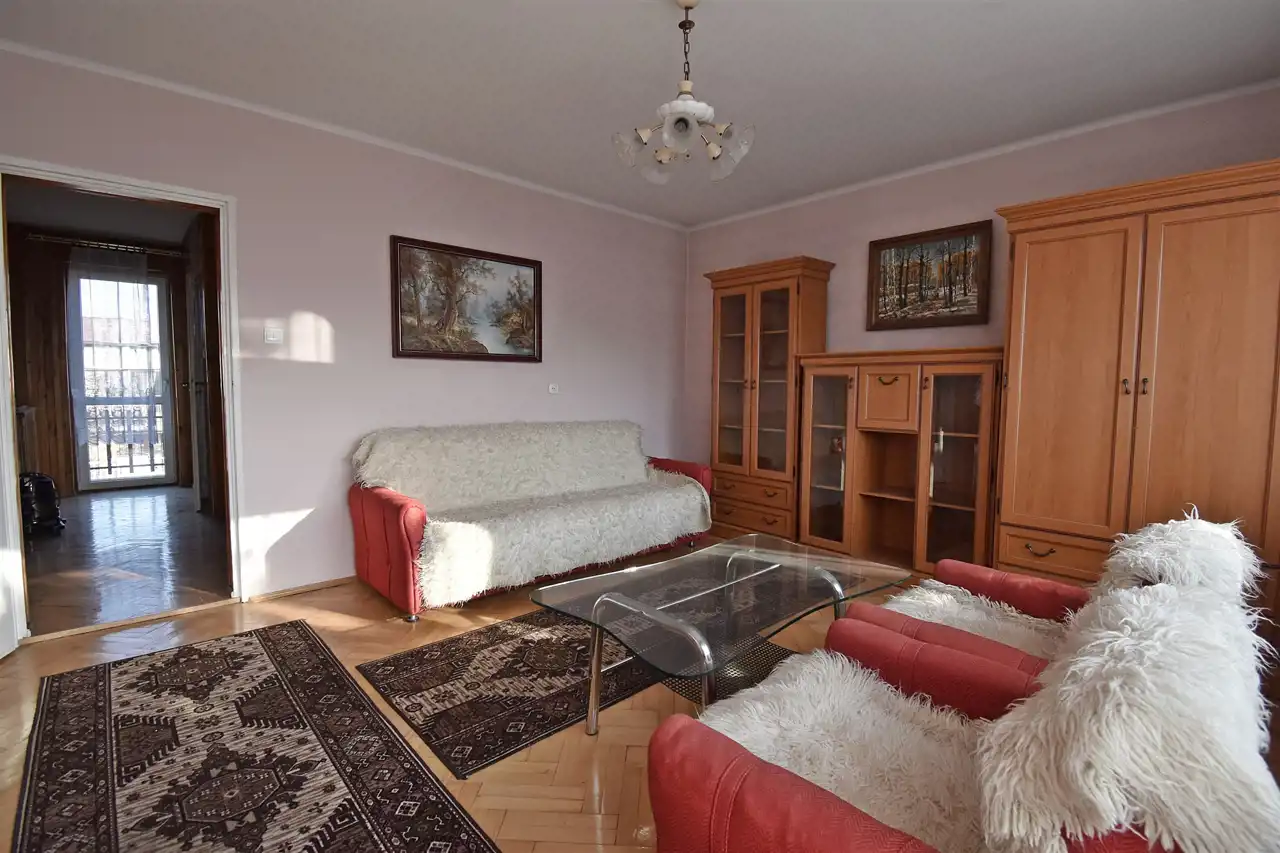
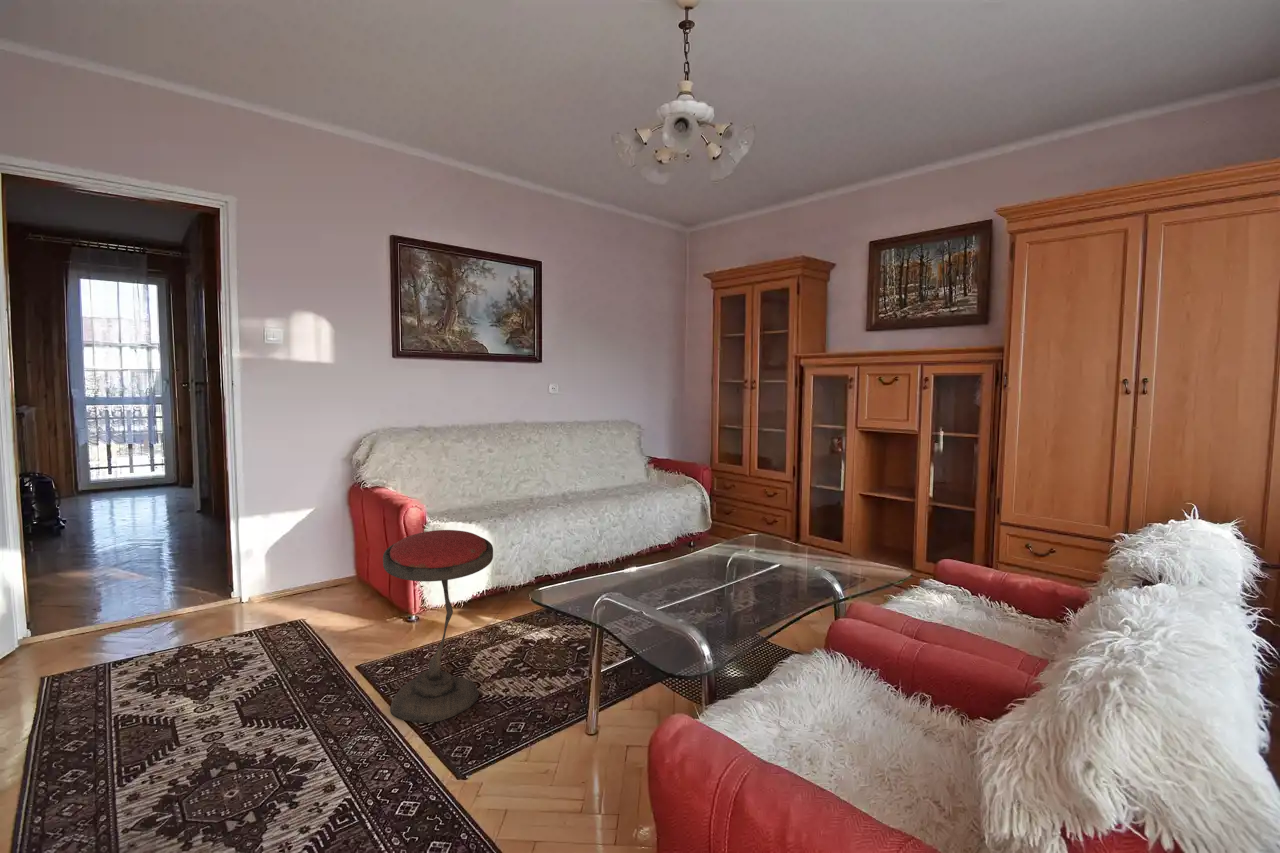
+ side table [382,529,494,724]
